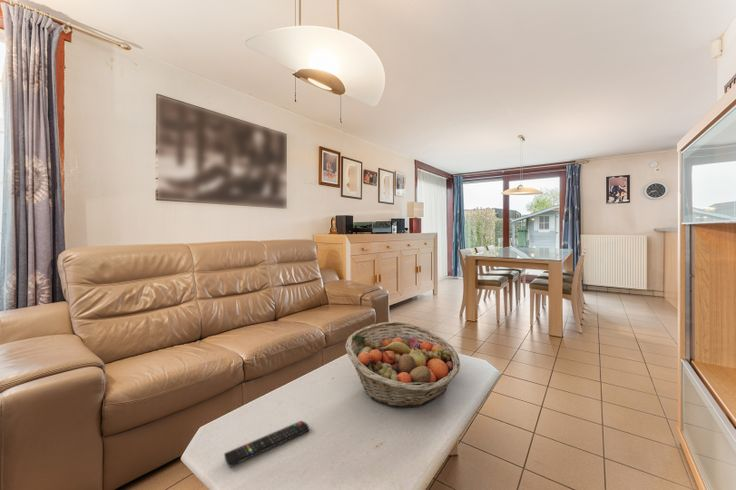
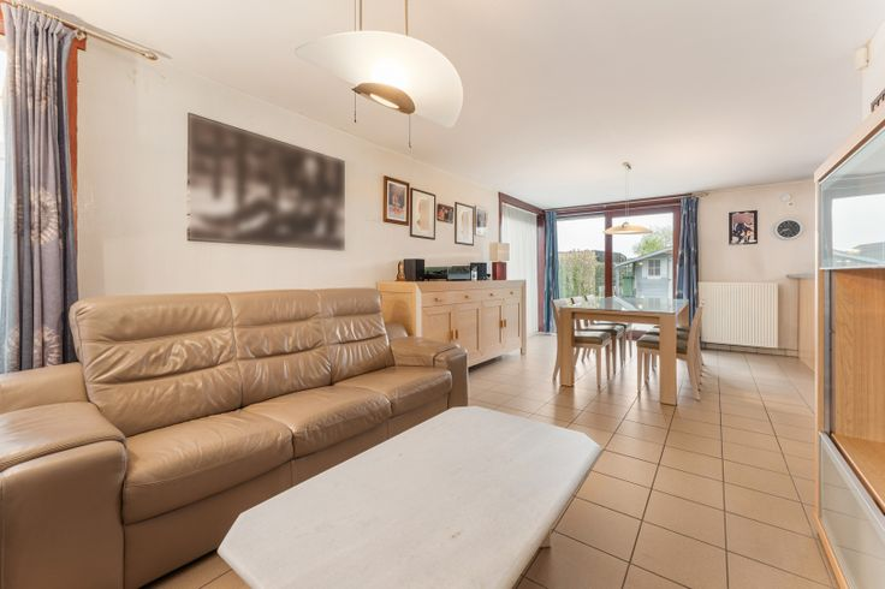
- remote control [223,420,310,468]
- fruit basket [345,321,461,408]
